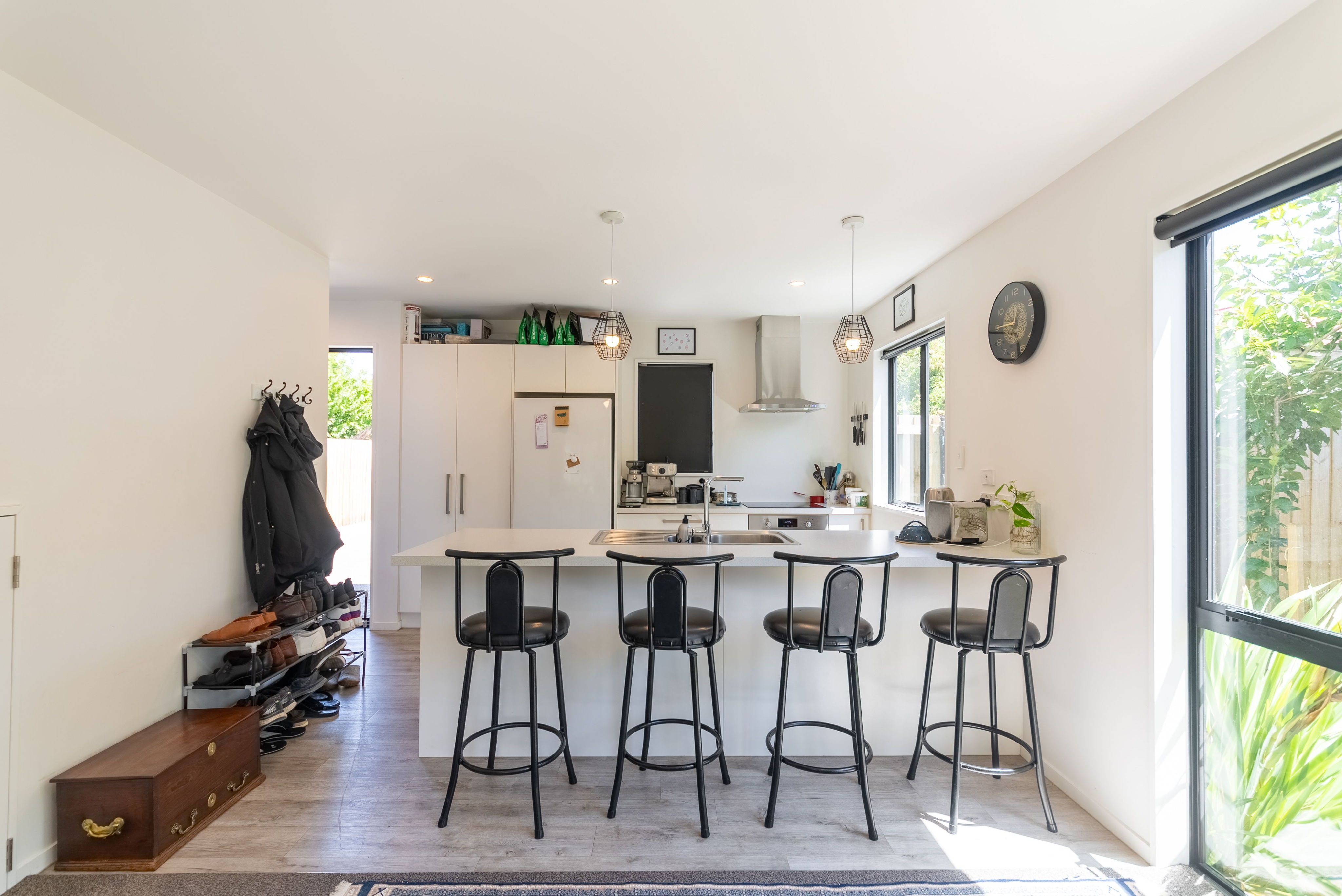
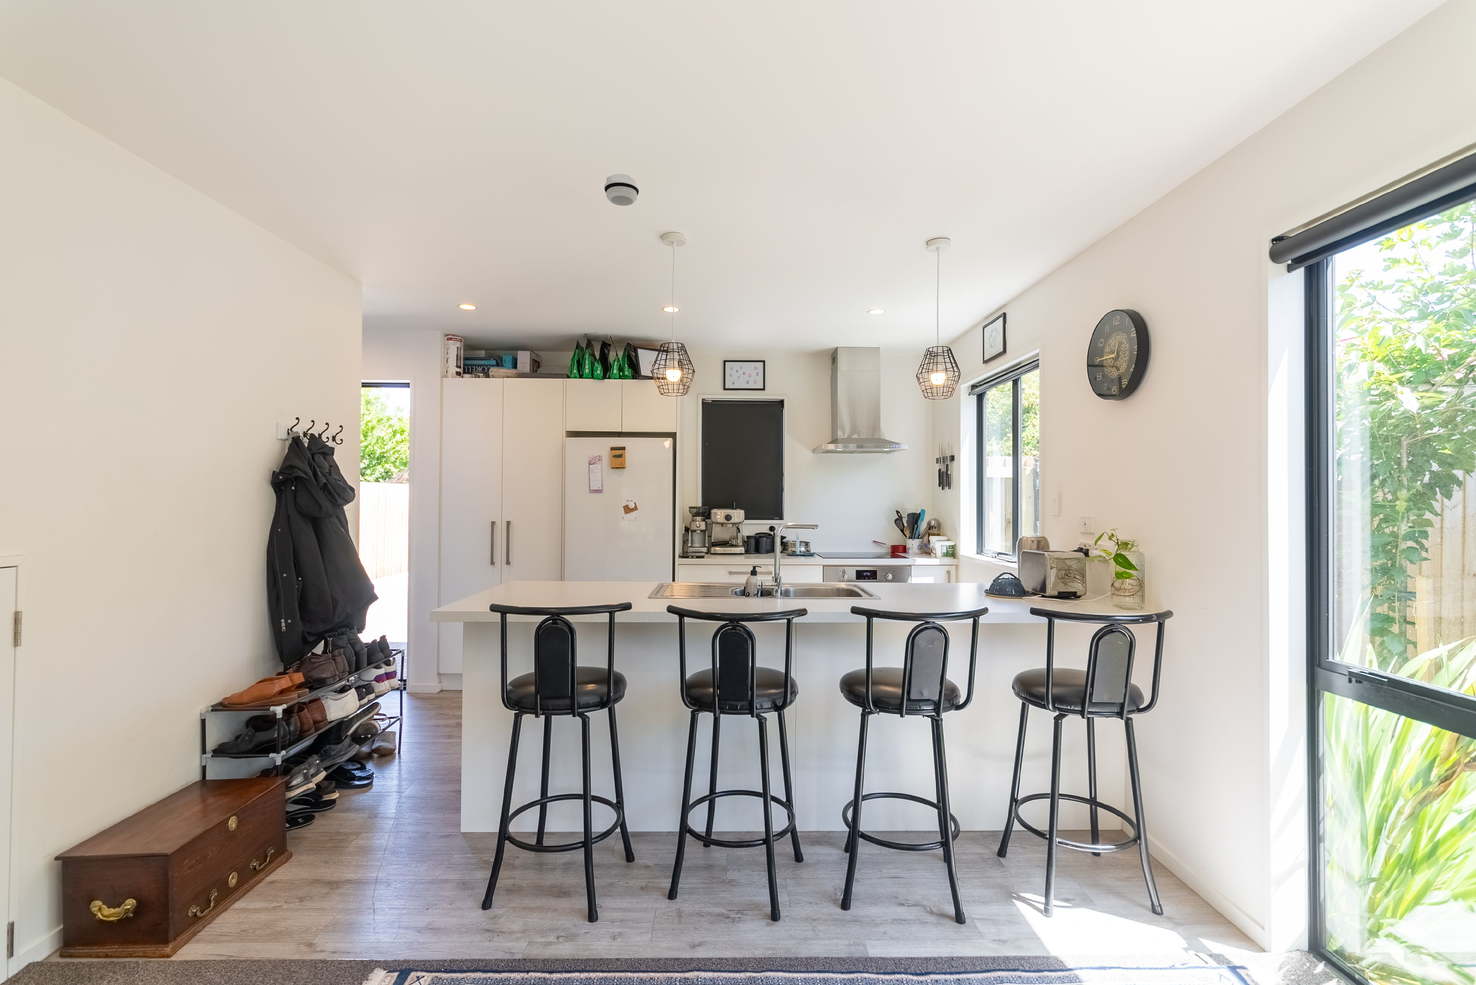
+ smoke detector [604,174,640,207]
